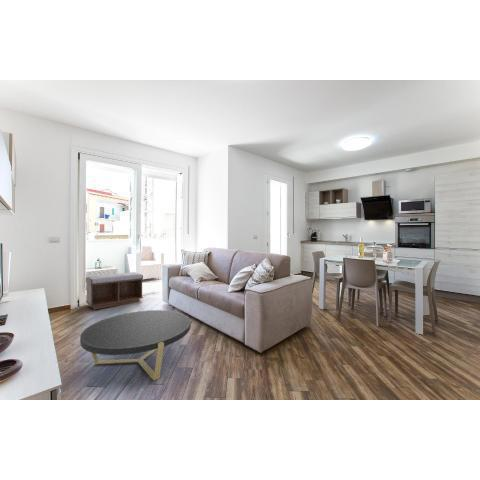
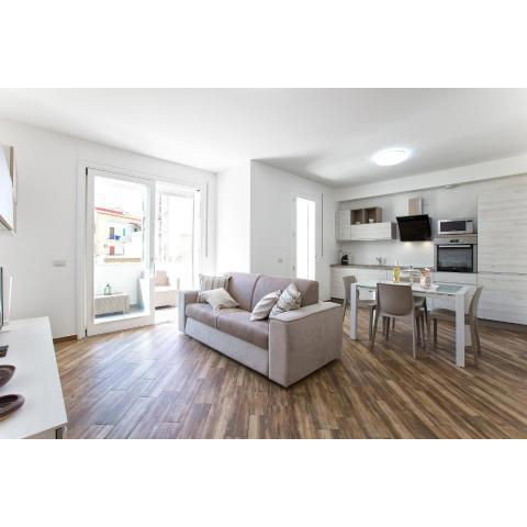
- coffee table [79,309,192,381]
- bench [85,271,144,310]
